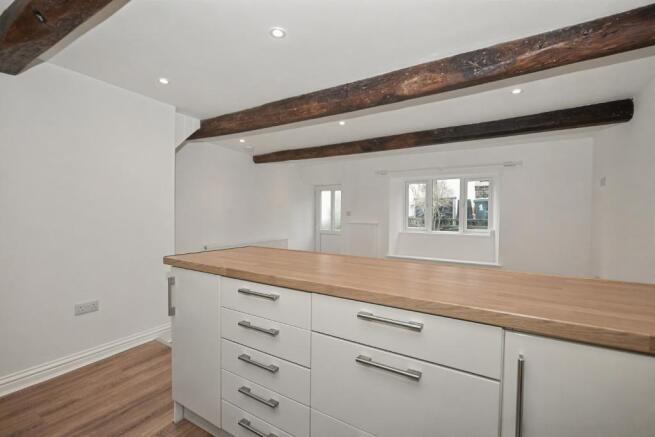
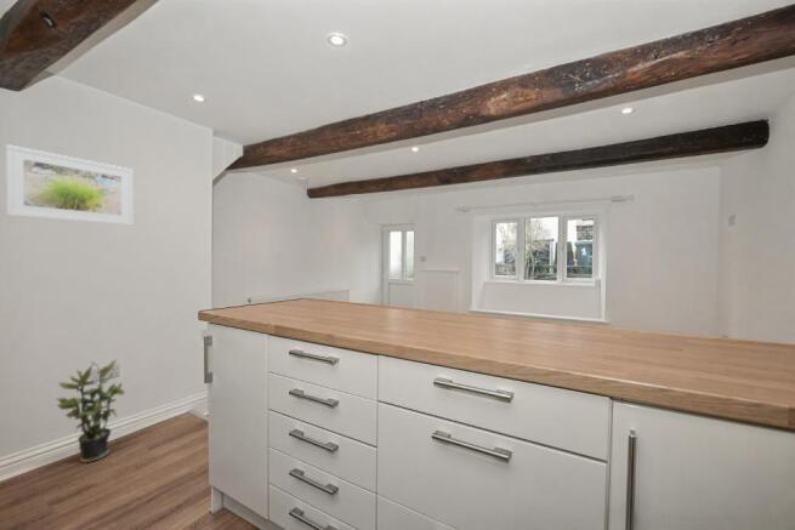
+ potted plant [56,359,126,465]
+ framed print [4,143,134,227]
